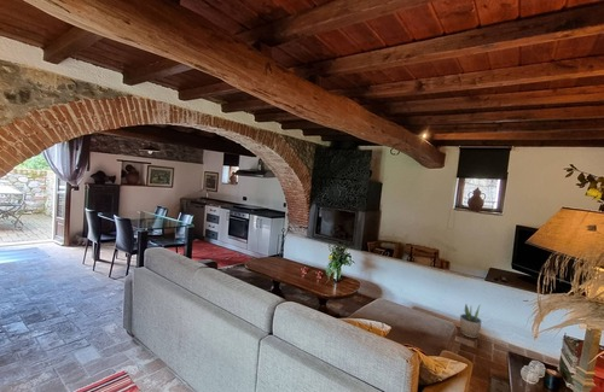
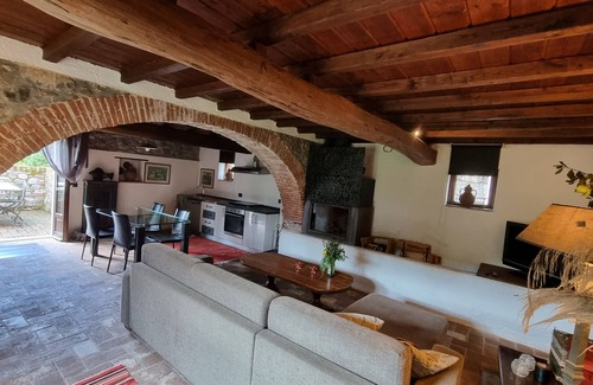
- potted plant [459,303,482,339]
